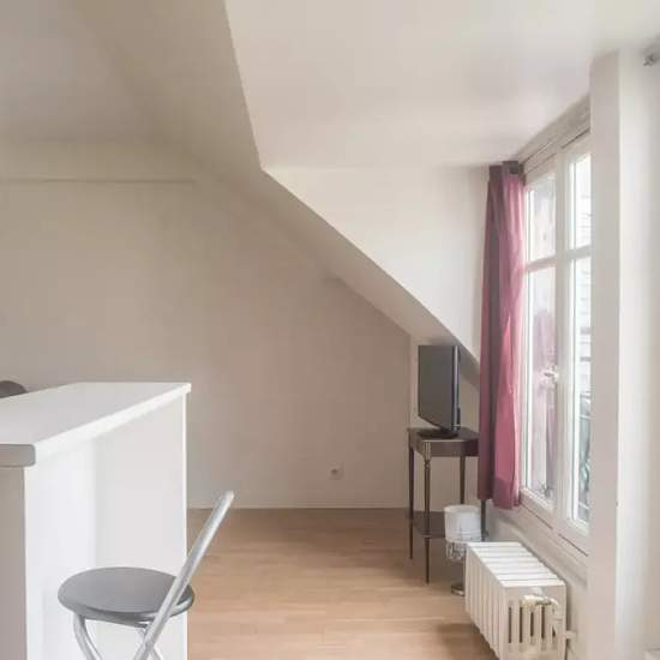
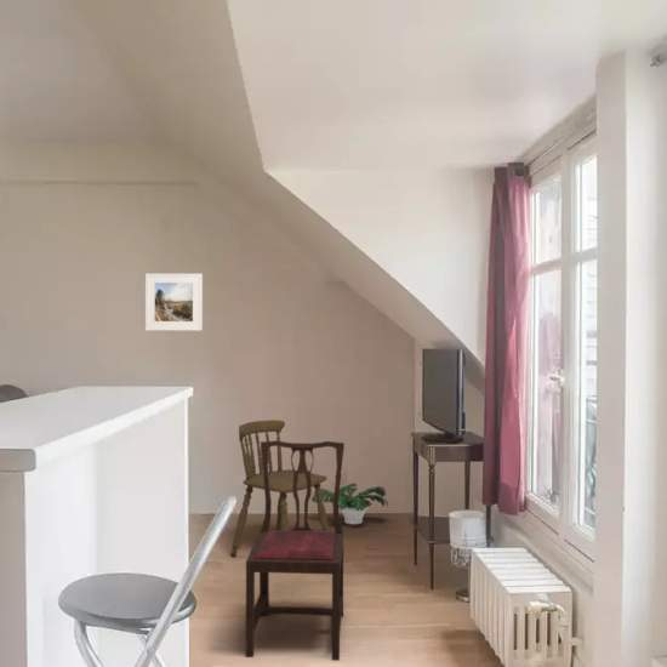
+ potted plant [310,481,389,525]
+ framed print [144,273,204,332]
+ dining chair [230,418,330,558]
+ dining chair [245,439,346,662]
